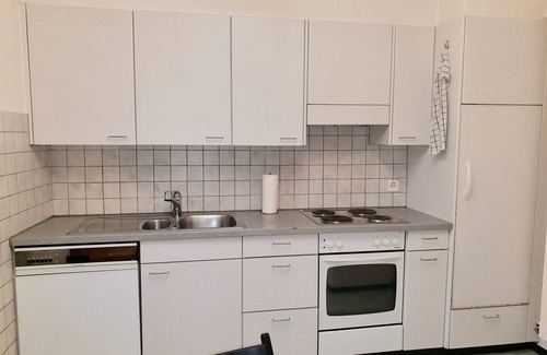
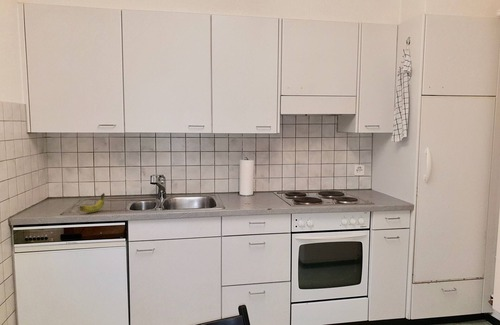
+ fruit [79,192,106,213]
